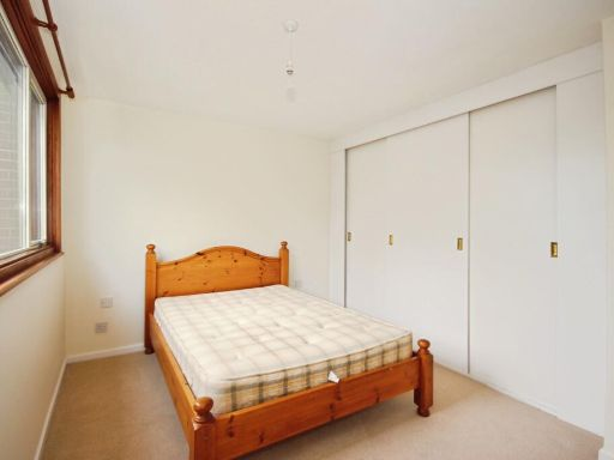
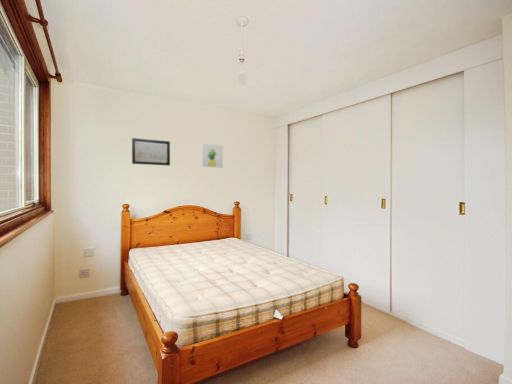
+ wall art [200,143,224,169]
+ wall art [131,137,171,167]
